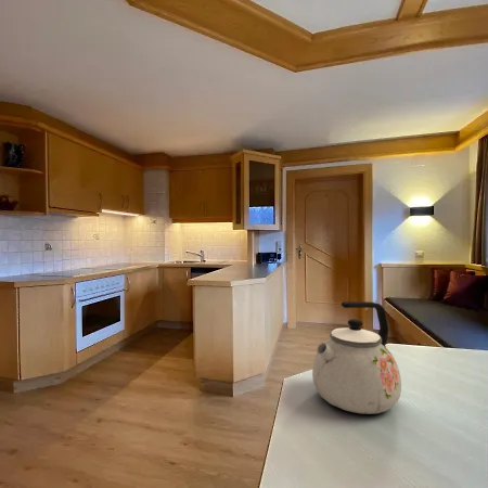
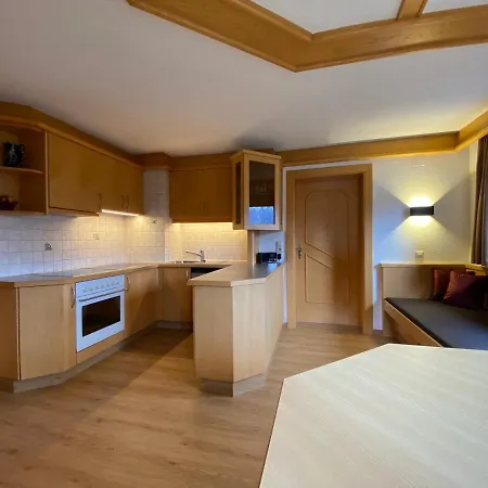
- kettle [311,300,402,415]
